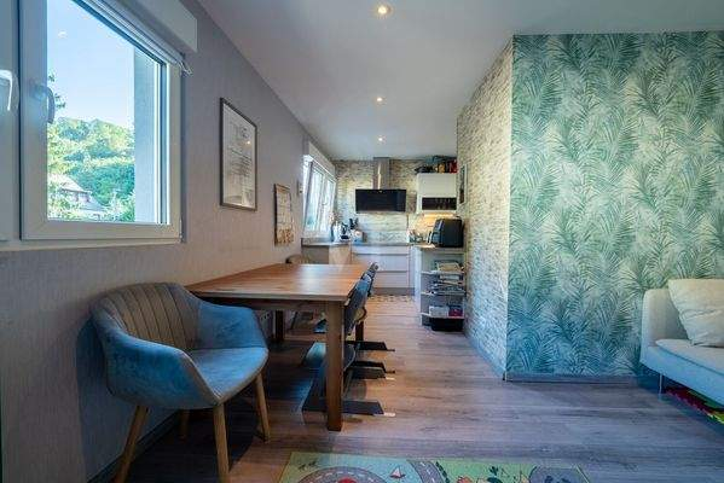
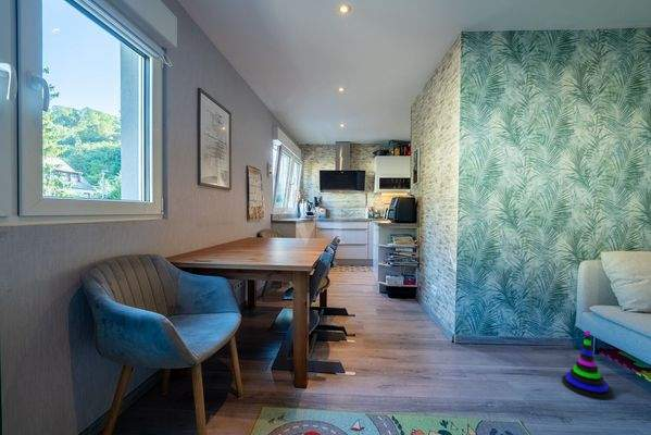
+ stacking toy [561,330,614,400]
